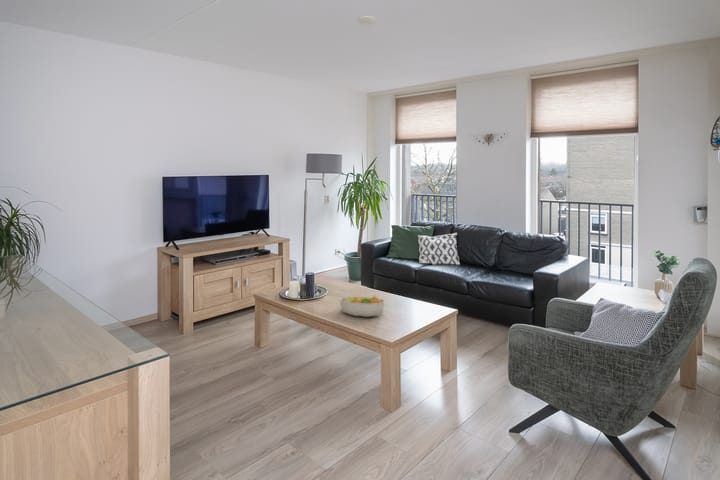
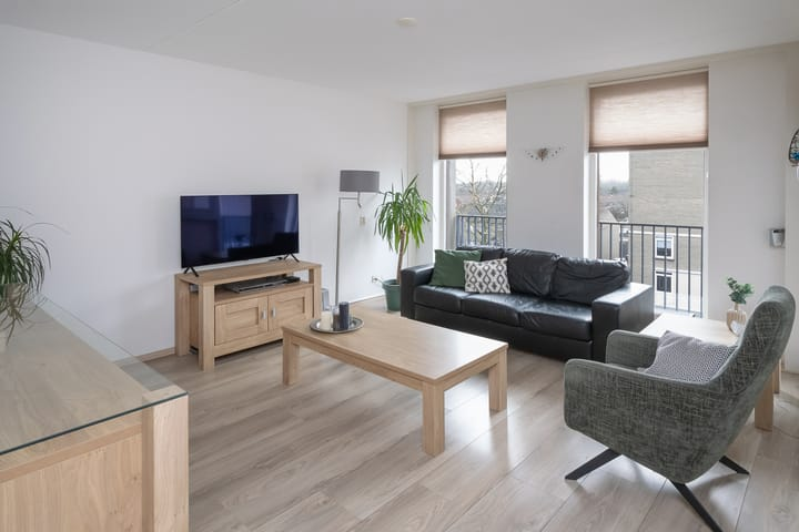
- fruit bowl [339,295,386,318]
